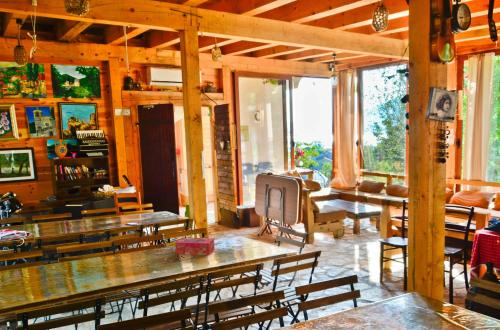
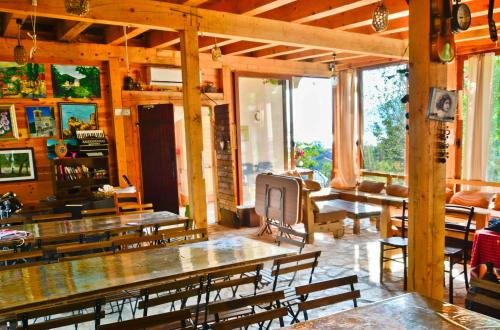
- tissue box [174,237,216,256]
